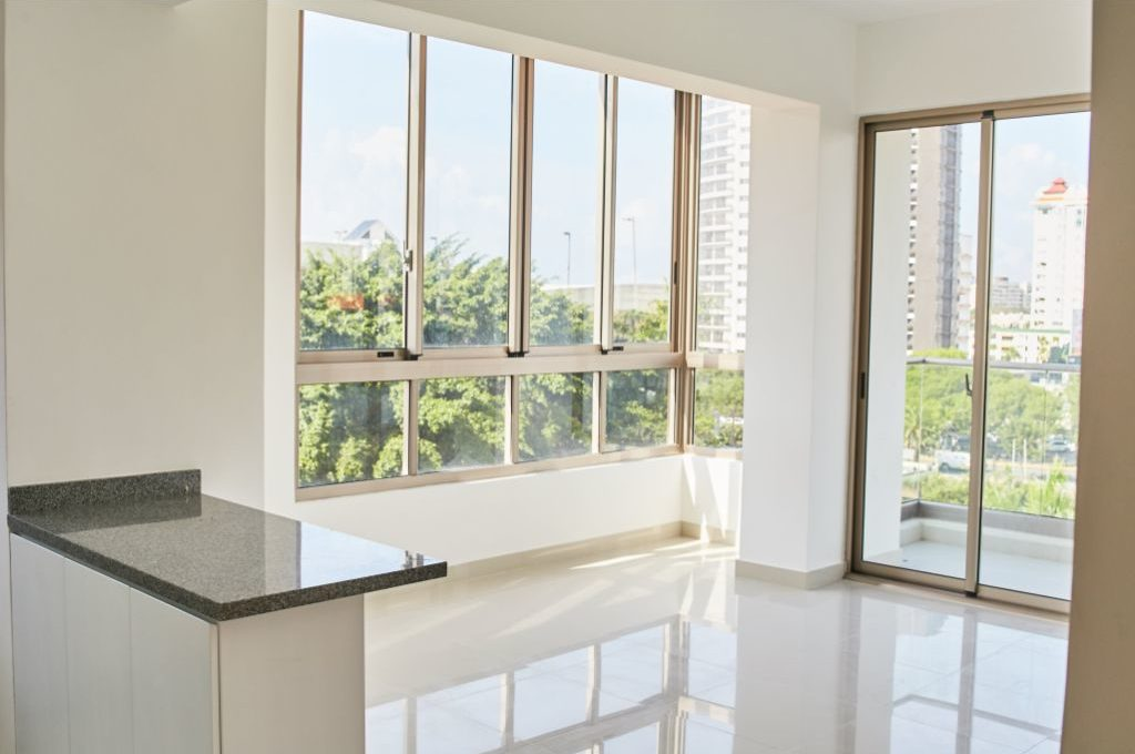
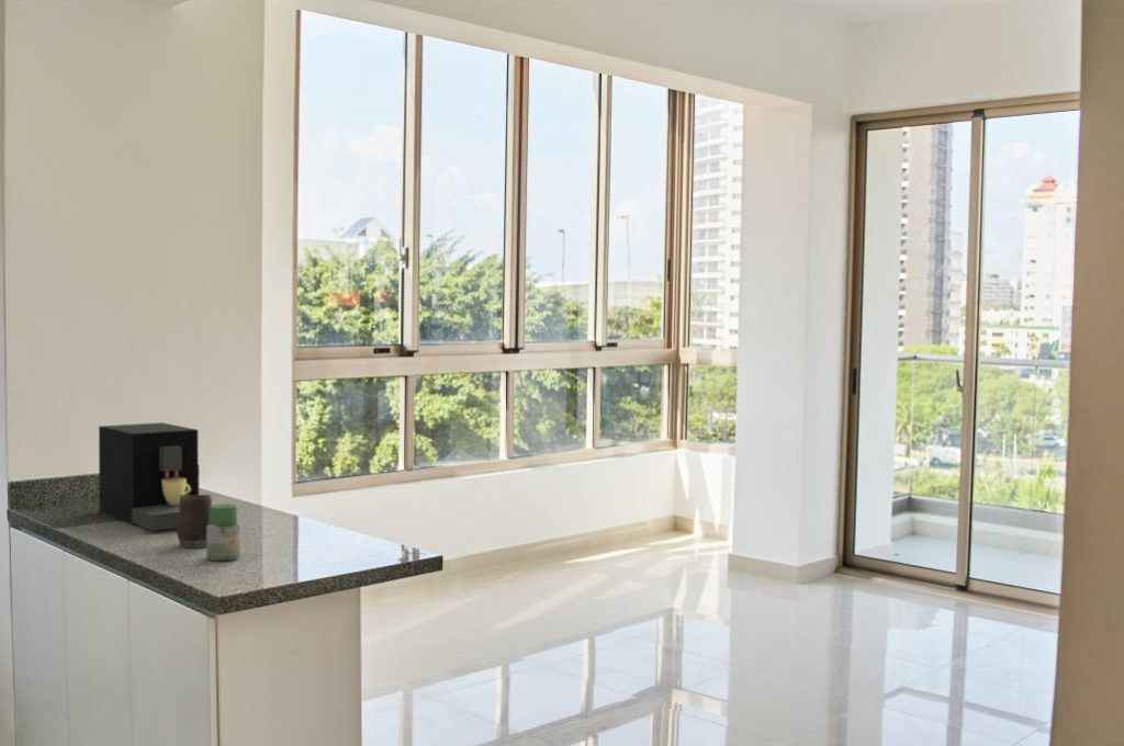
+ jar [205,502,241,562]
+ coffee maker [98,421,200,531]
+ mug [176,494,213,549]
